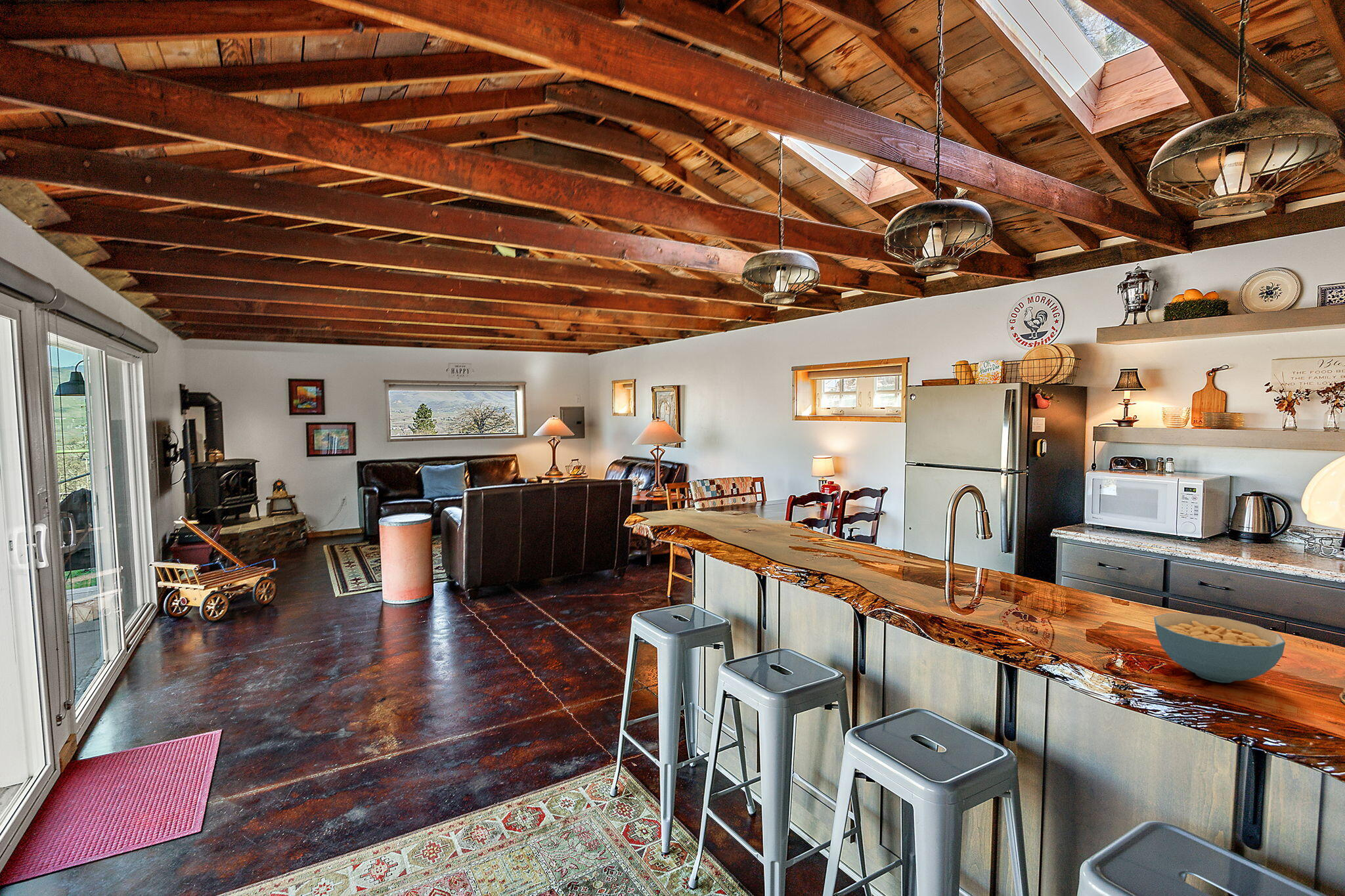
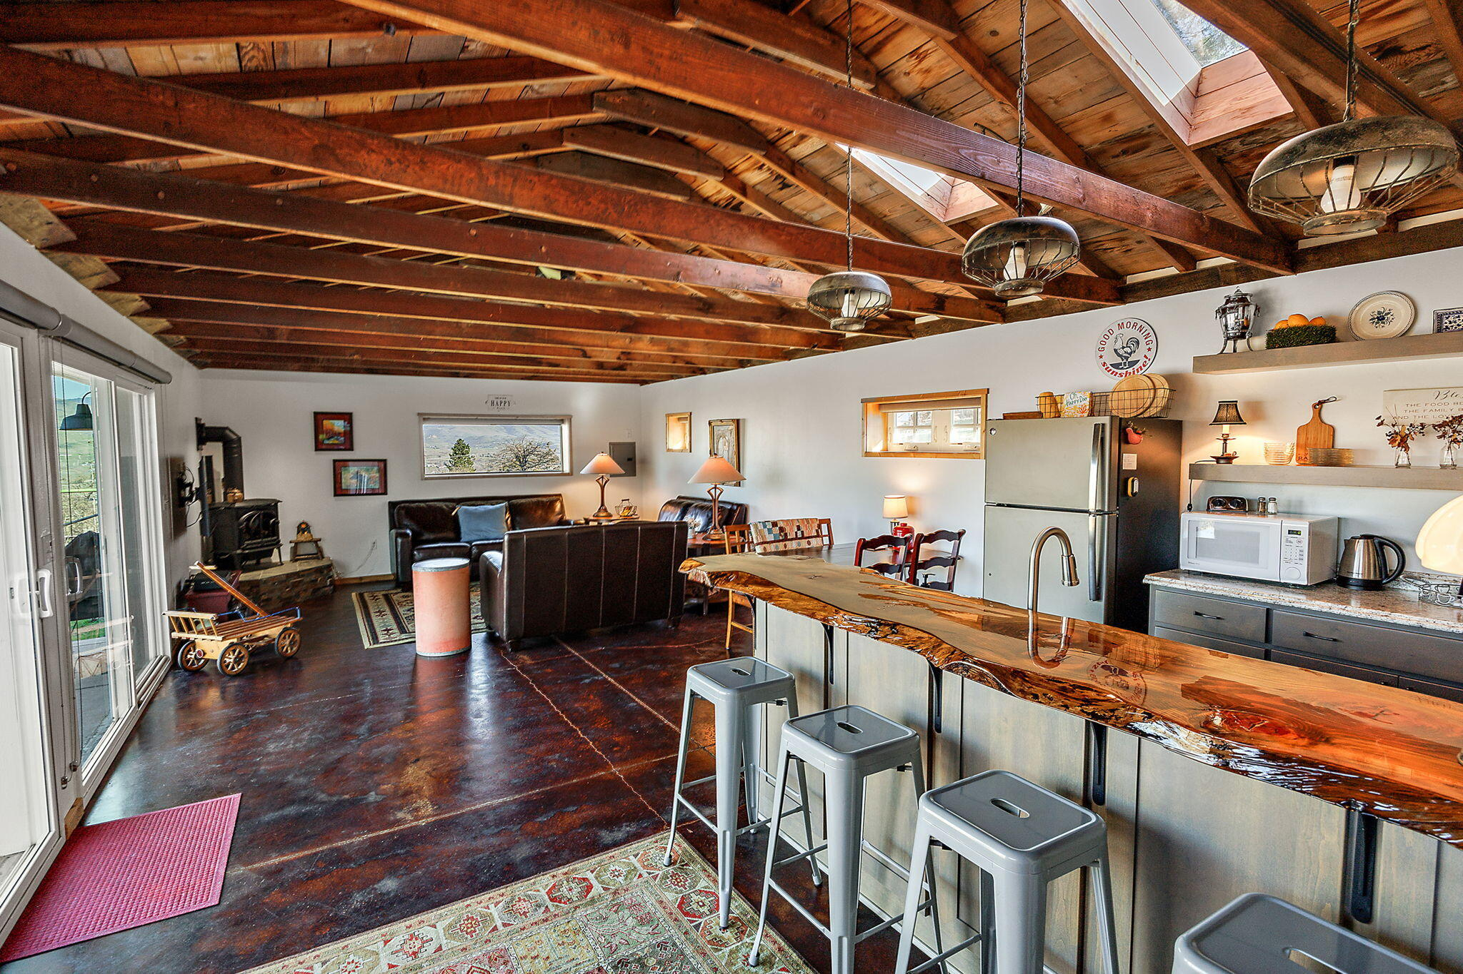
- cereal bowl [1153,613,1286,683]
